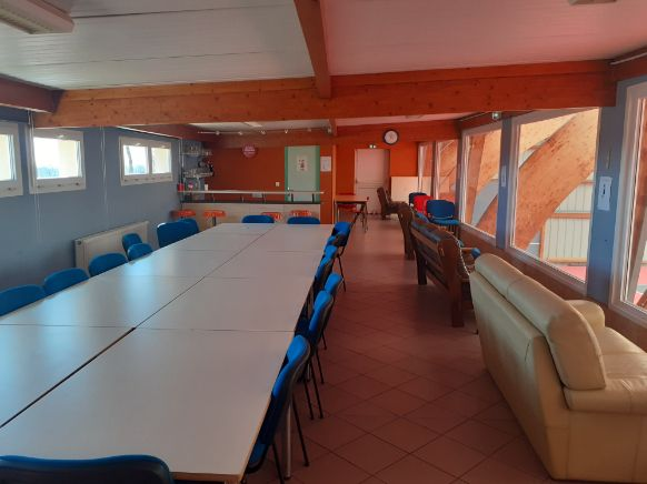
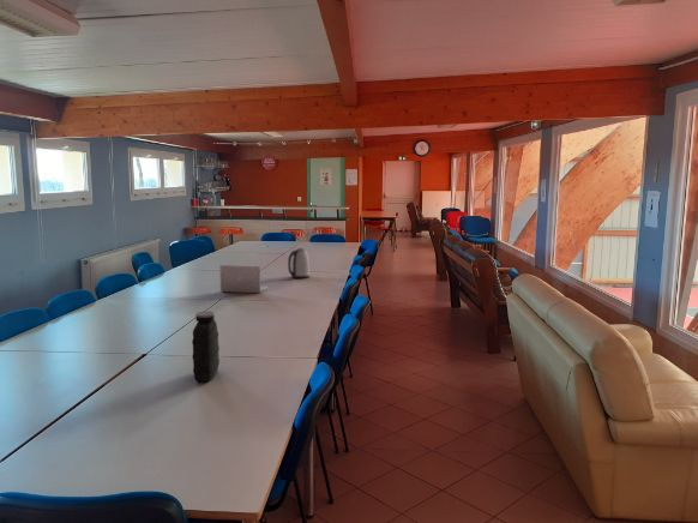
+ laptop [218,264,270,294]
+ water jug [191,311,221,383]
+ kettle [287,247,311,279]
